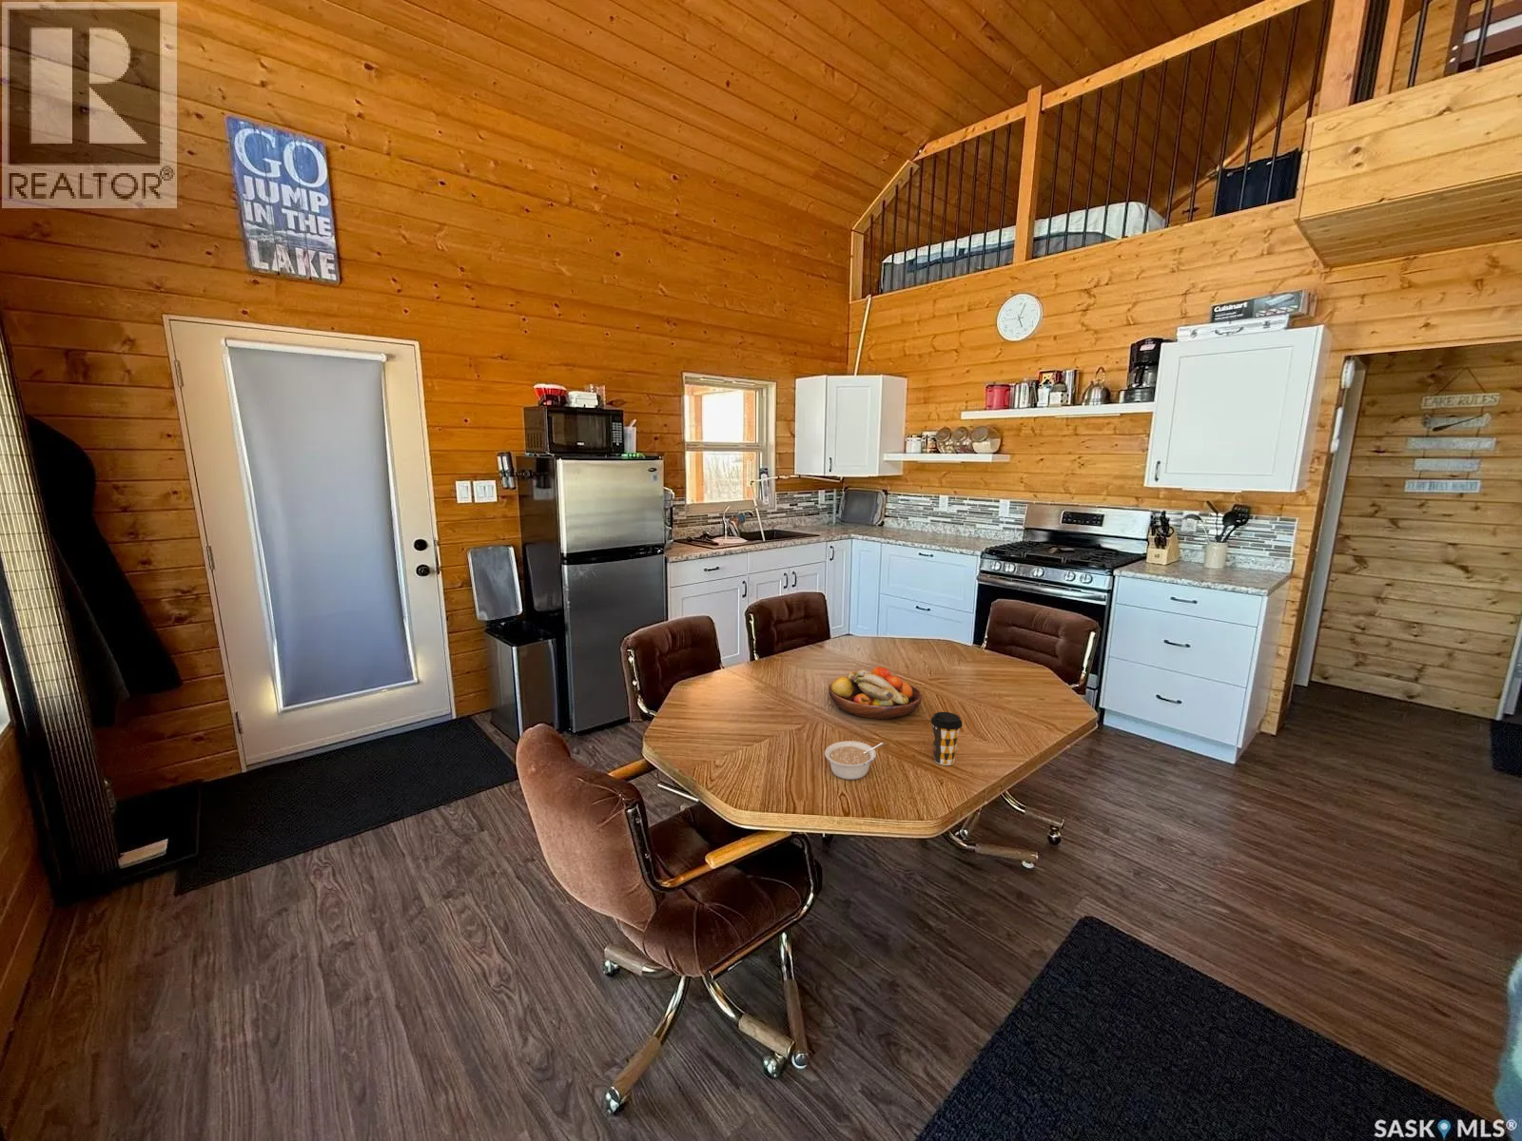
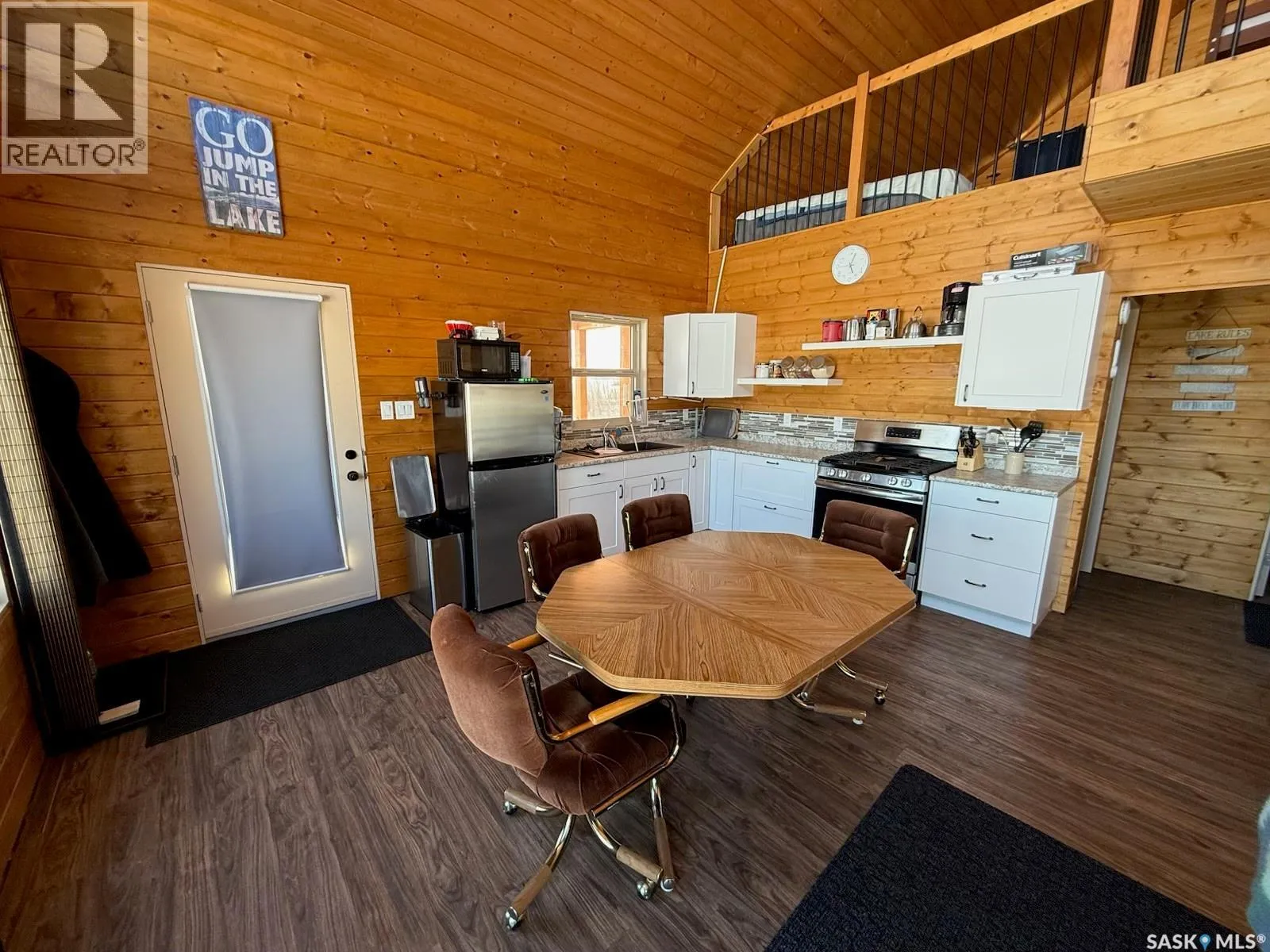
- coffee cup [930,711,962,766]
- legume [823,739,884,780]
- fruit bowl [828,665,923,720]
